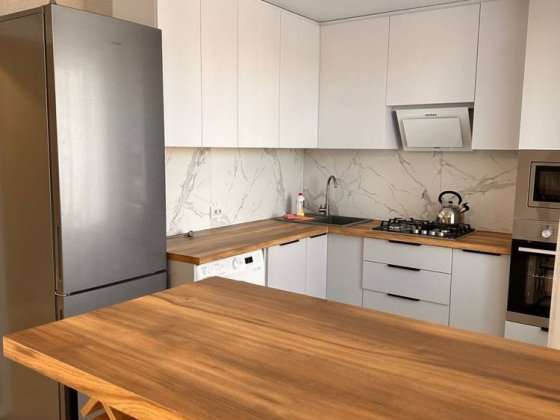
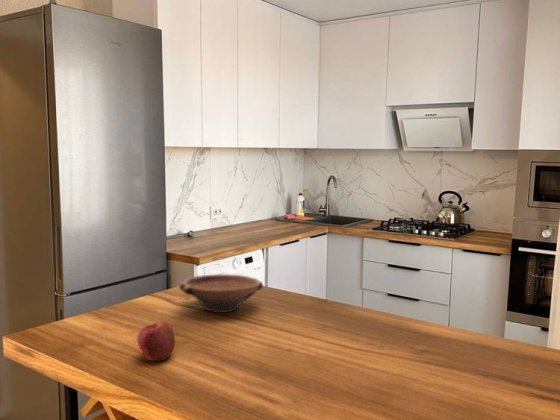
+ apple [136,321,176,362]
+ bowl [178,273,264,314]
